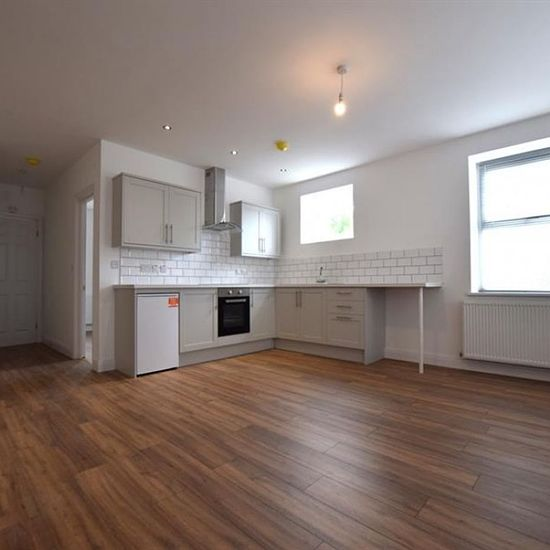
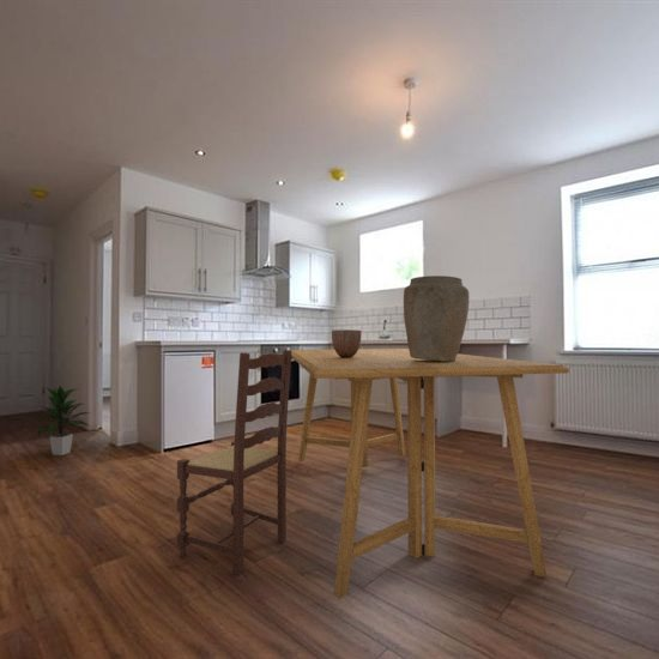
+ decorative bowl [331,328,363,358]
+ indoor plant [31,385,91,457]
+ dining chair [176,349,292,578]
+ dining table [290,347,570,599]
+ vase [403,274,470,362]
